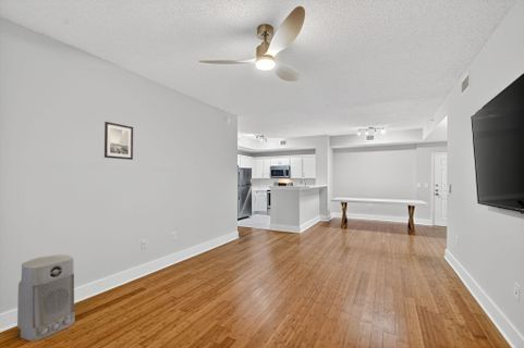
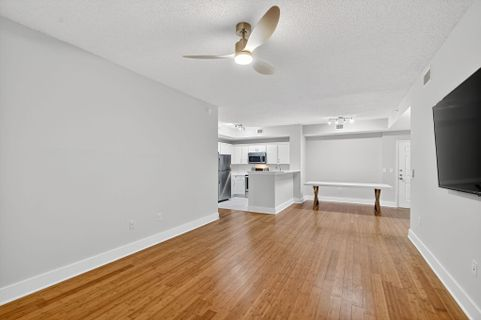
- air purifier [16,253,76,343]
- wall art [103,121,134,161]
